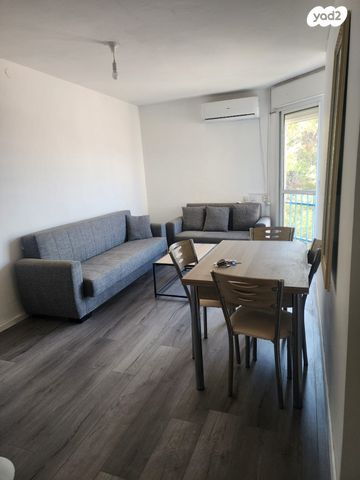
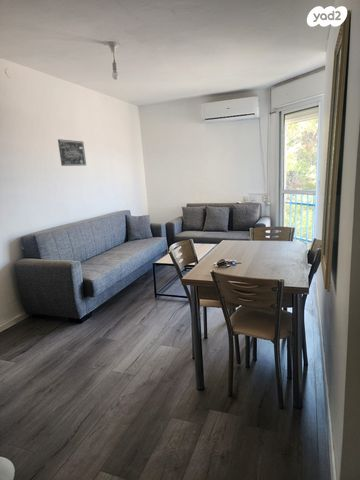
+ wall art [57,138,87,167]
